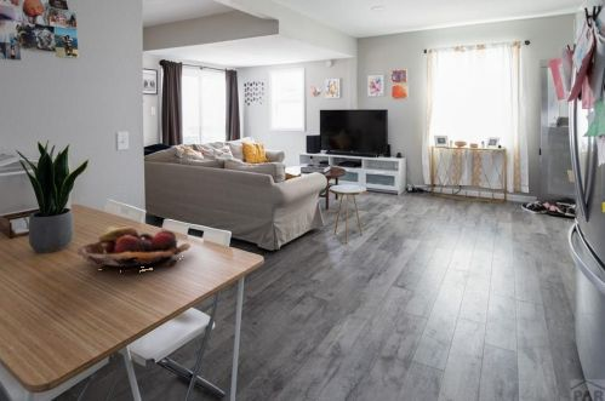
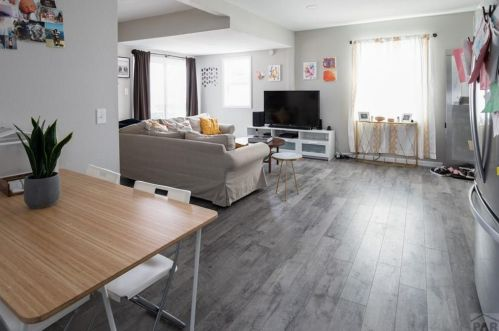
- fruit basket [75,225,192,273]
